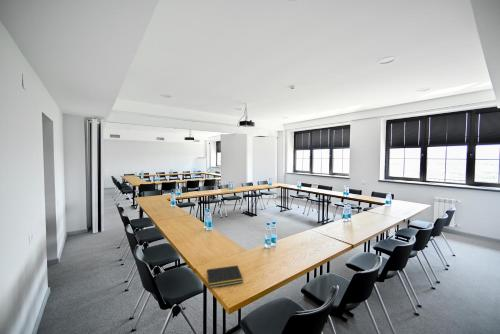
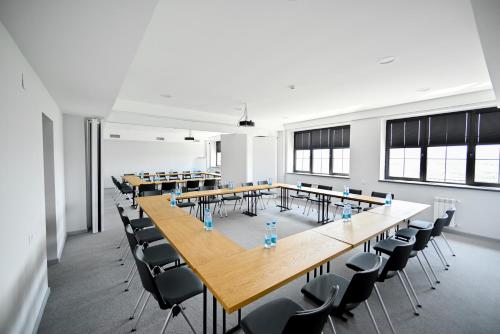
- notepad [205,264,244,289]
